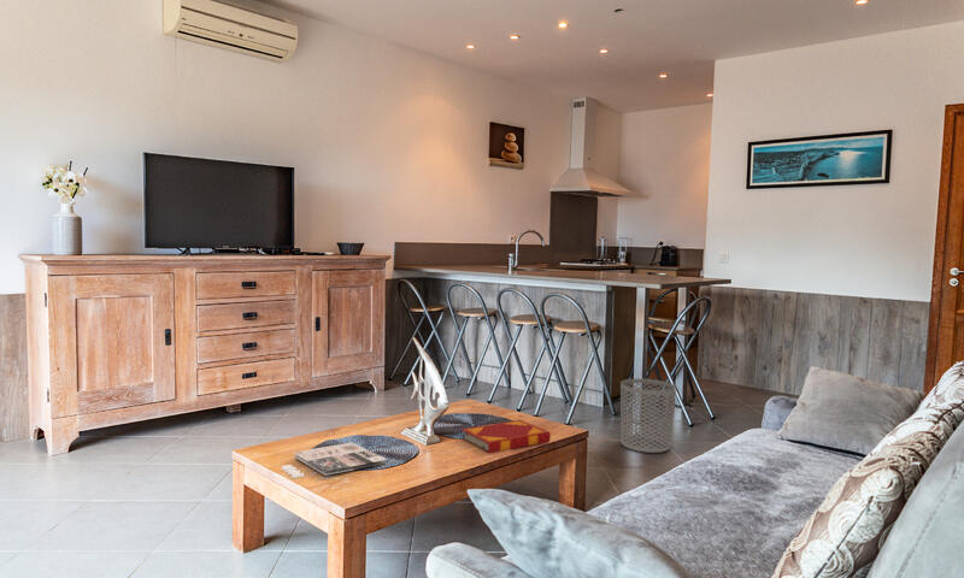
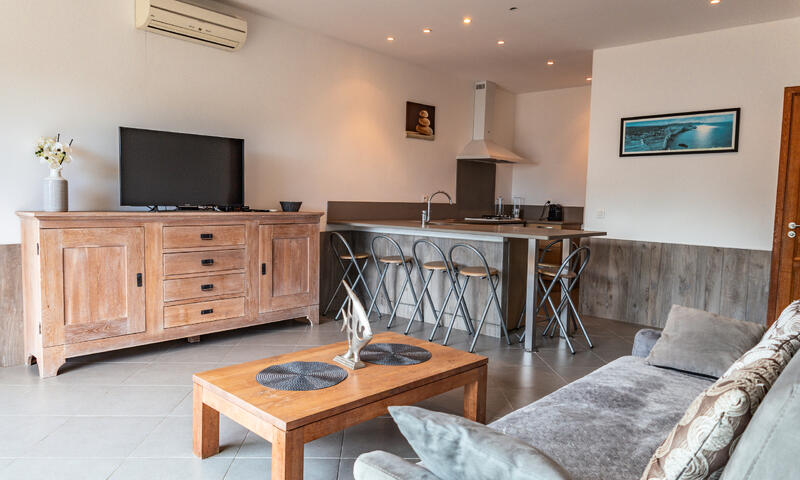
- magazine [281,442,388,479]
- waste bin [619,378,677,454]
- hardback book [460,419,552,454]
